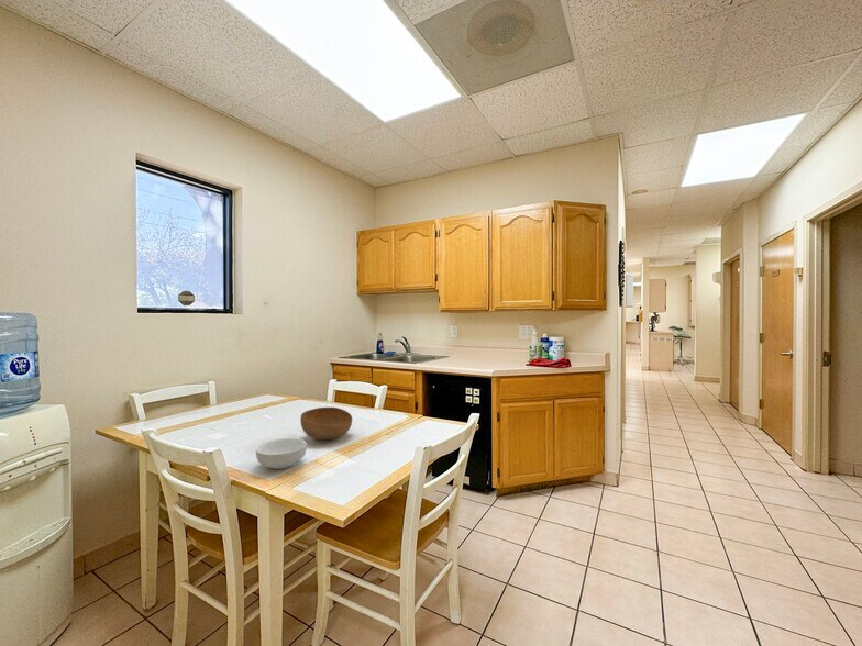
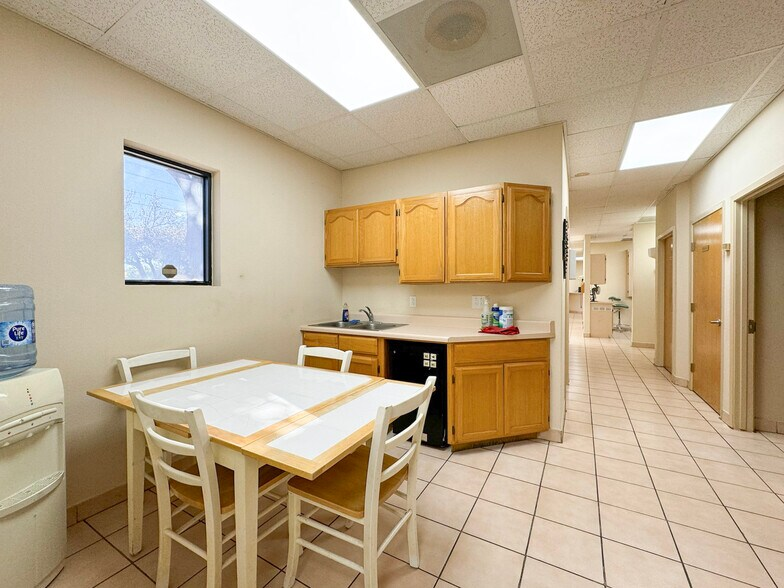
- bowl [299,406,353,441]
- cereal bowl [255,437,308,470]
